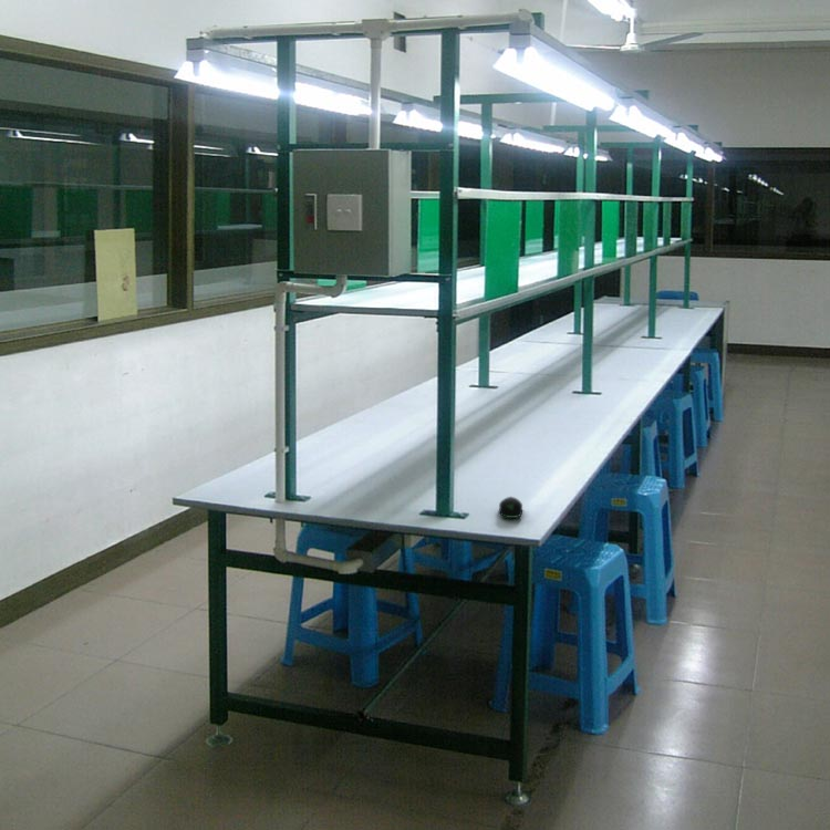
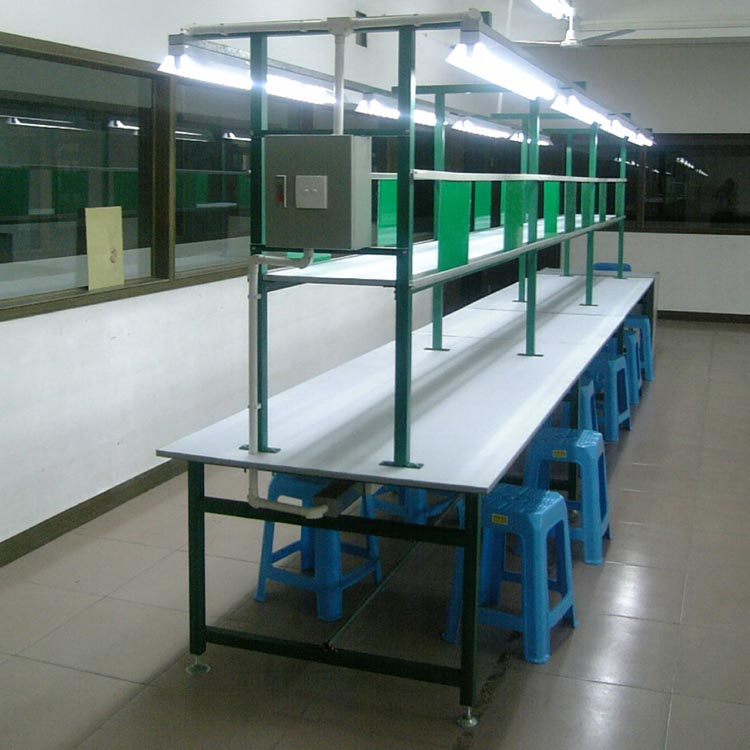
- computer mouse [498,496,523,519]
